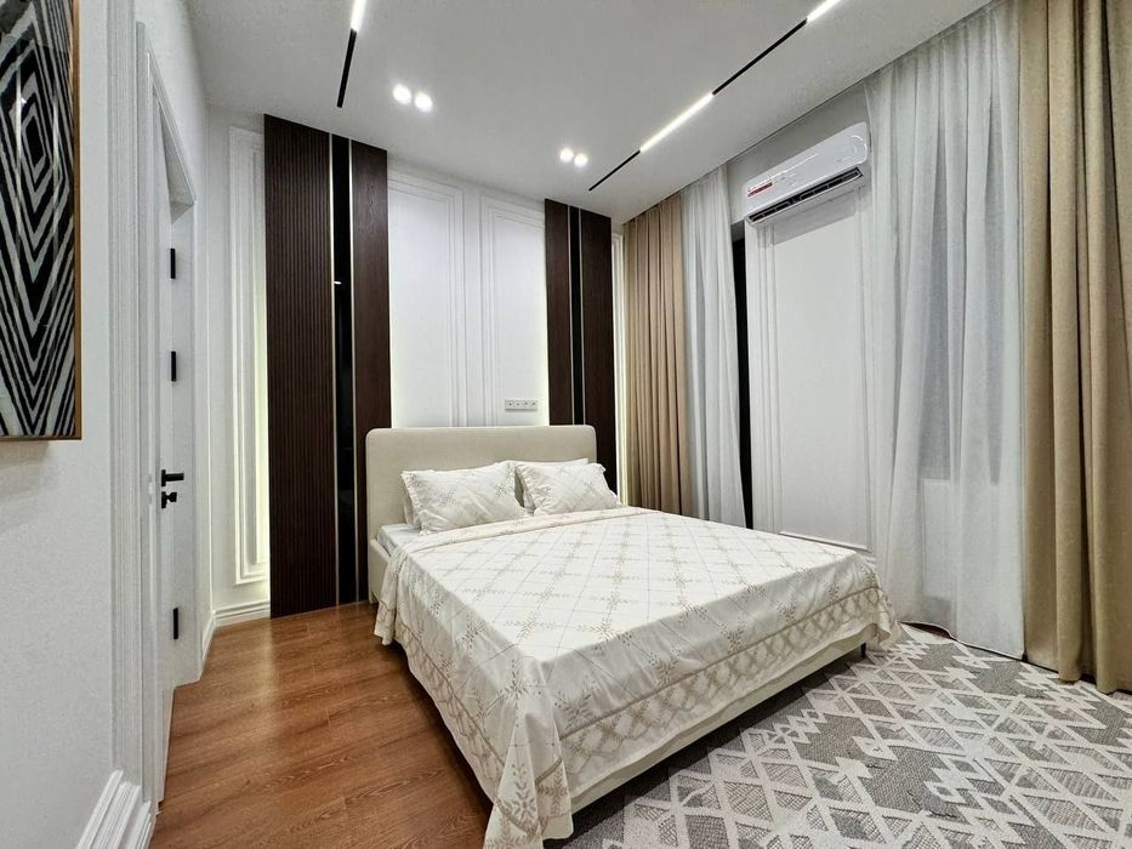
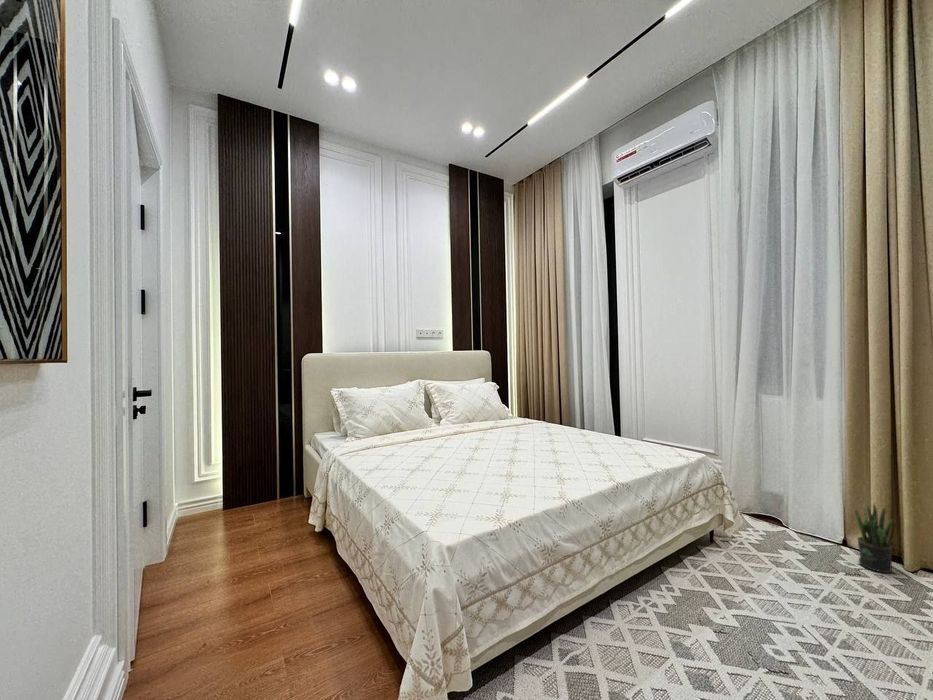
+ potted plant [854,502,896,574]
